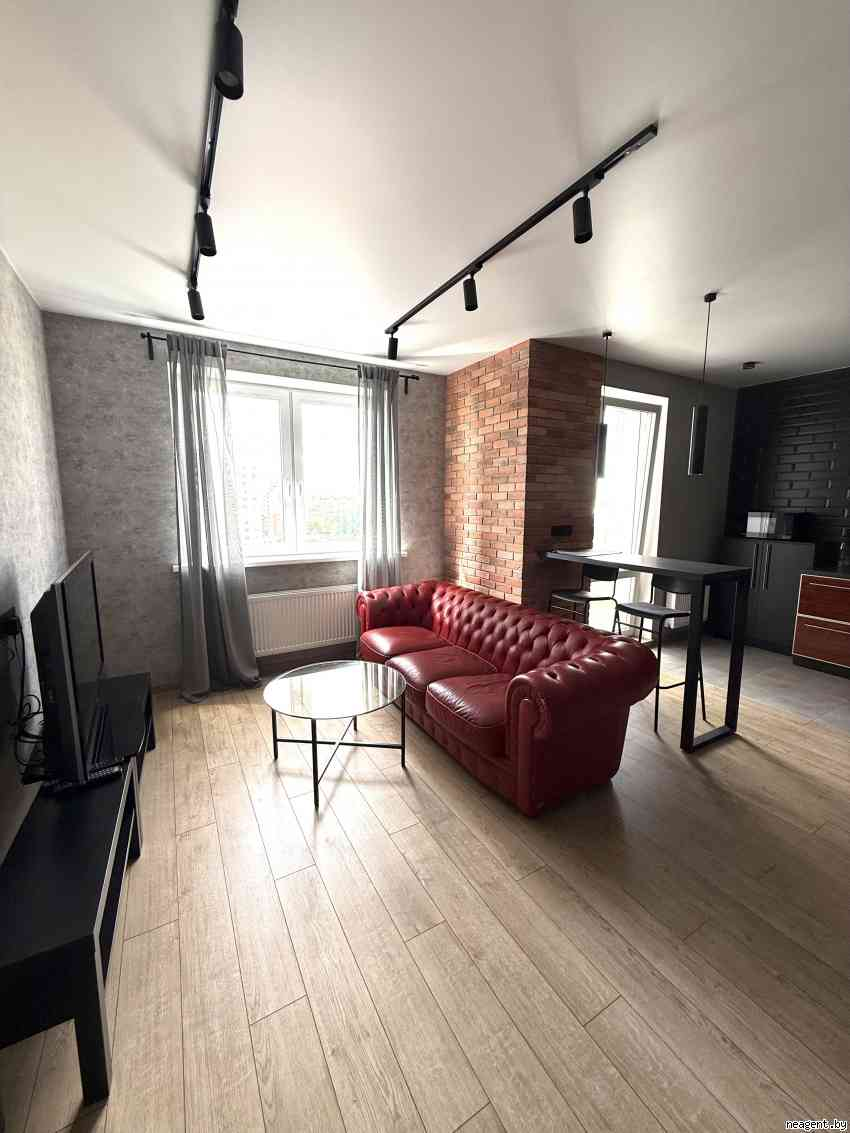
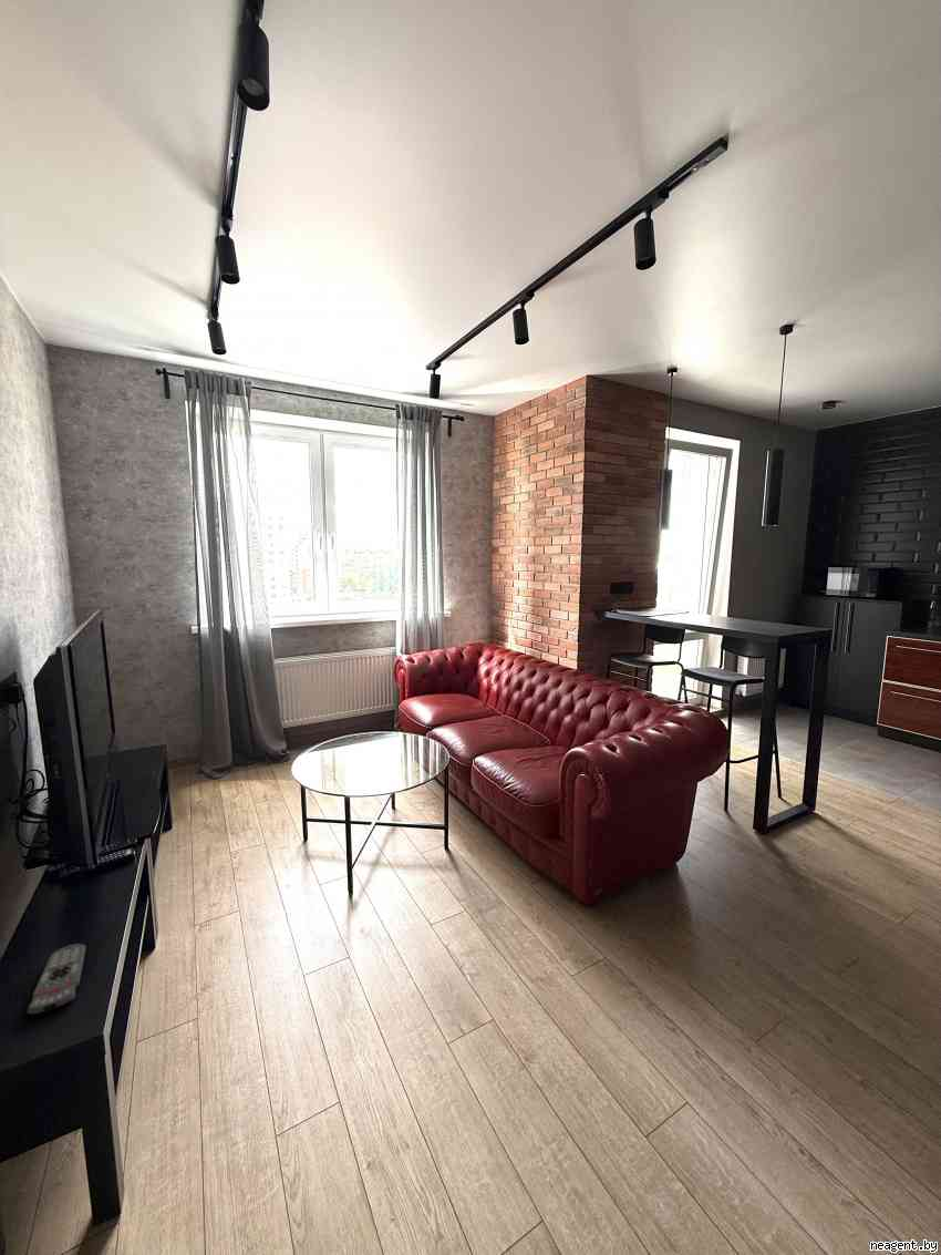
+ remote control [27,943,86,1016]
